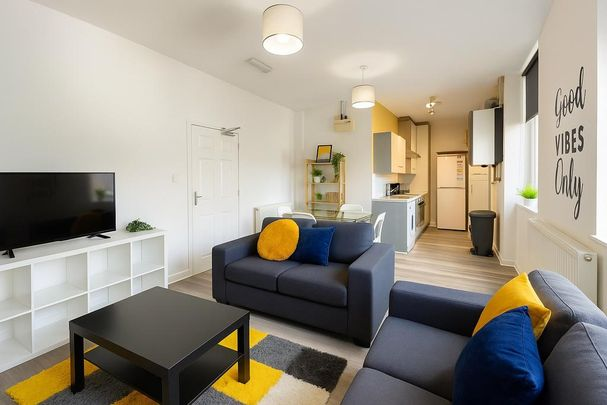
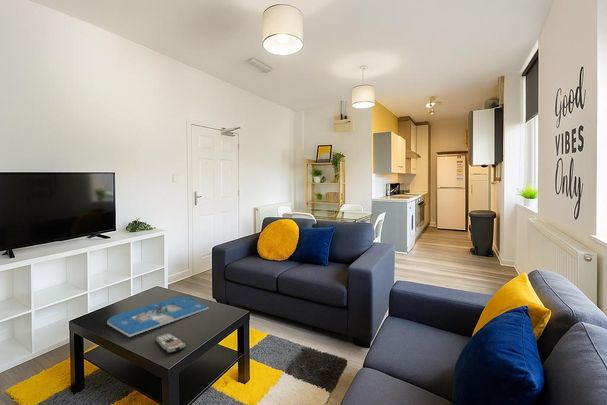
+ remote control [155,333,186,354]
+ board game [106,296,210,338]
